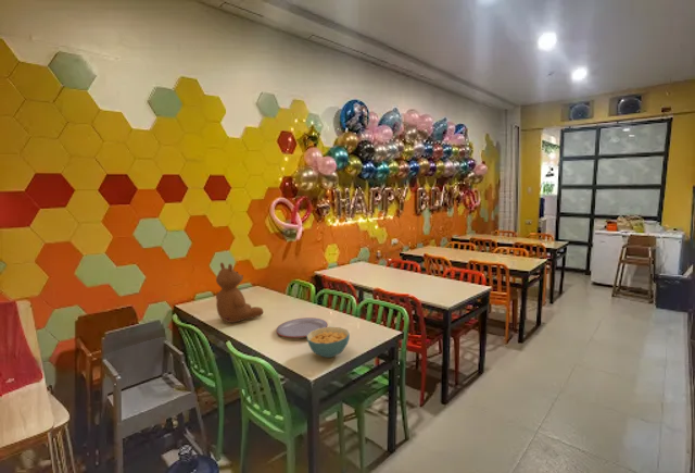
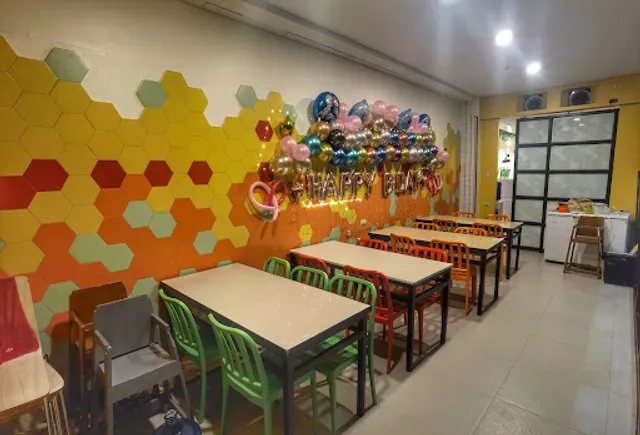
- teddy bear [215,261,264,324]
- cereal bowl [305,326,351,359]
- plate [275,316,329,339]
